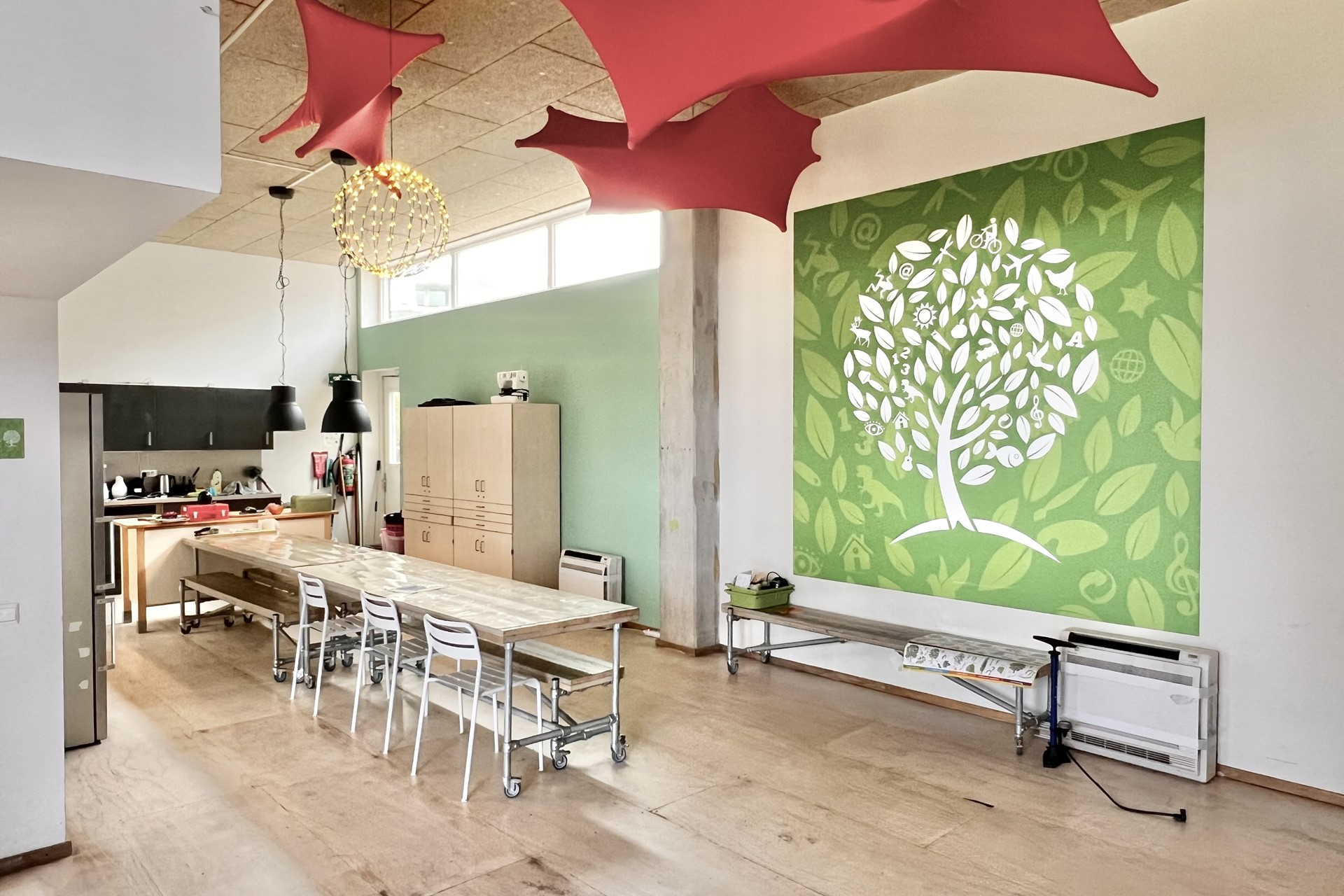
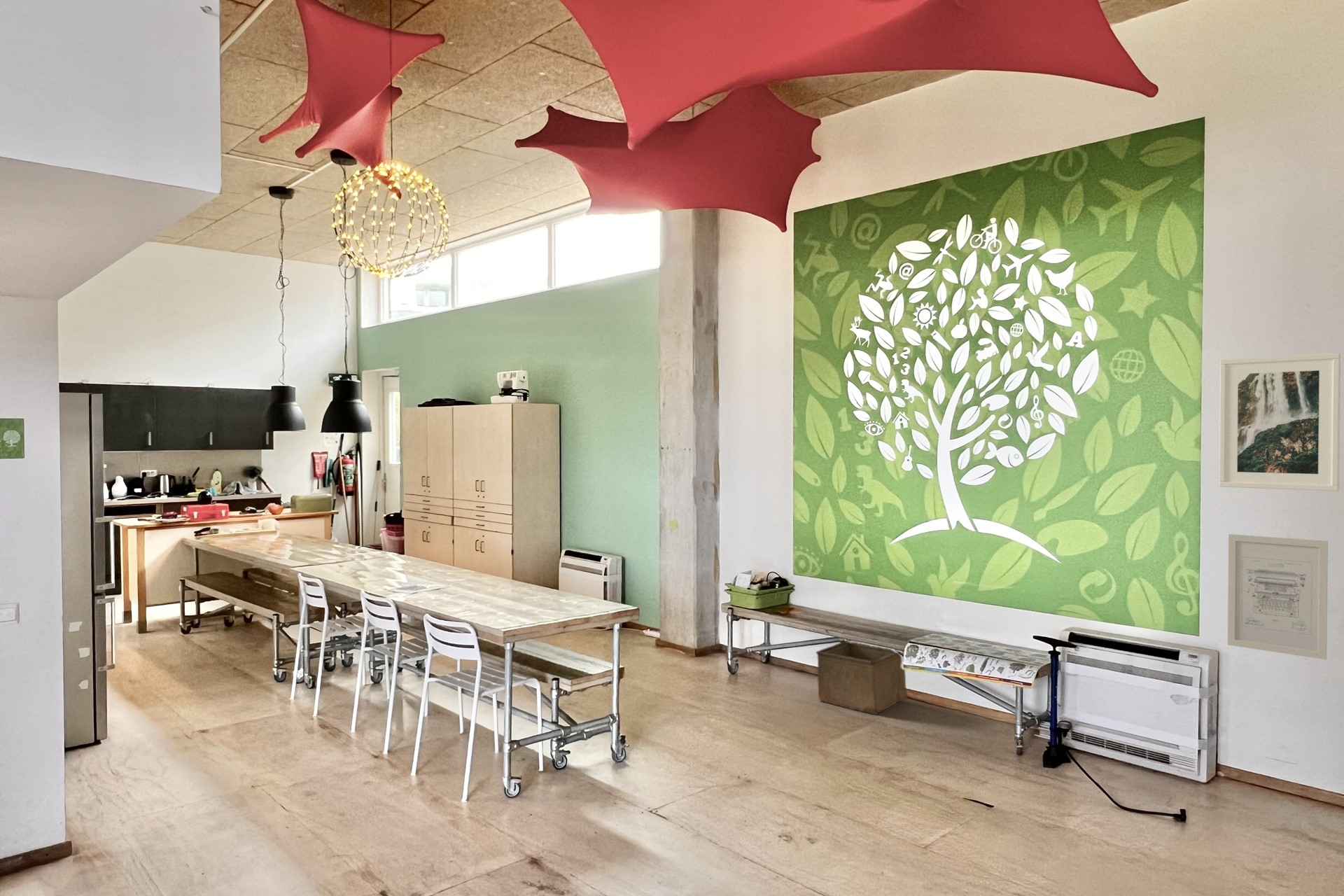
+ storage bin [816,640,908,715]
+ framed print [1218,352,1341,492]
+ wall art [1227,533,1329,660]
